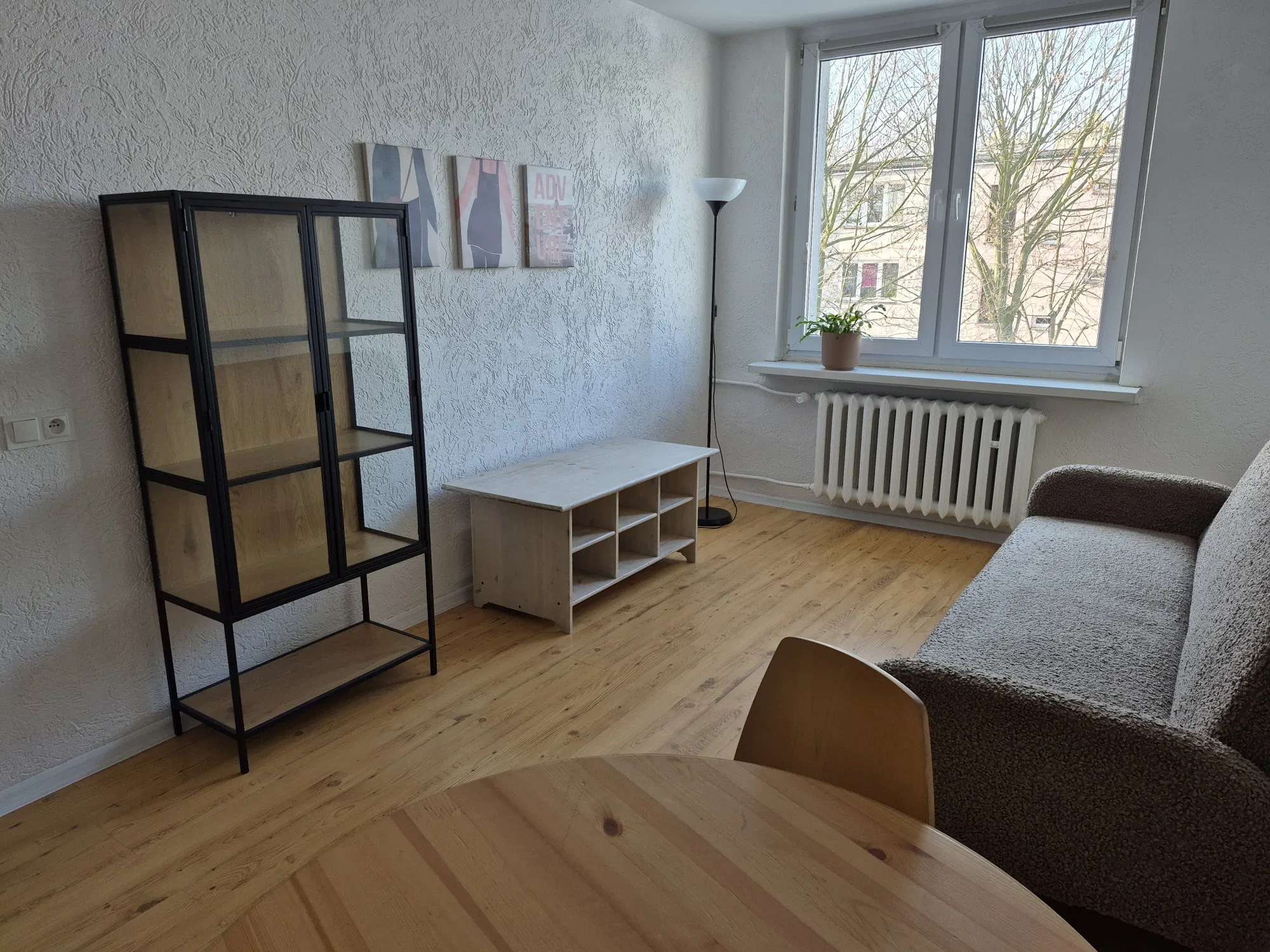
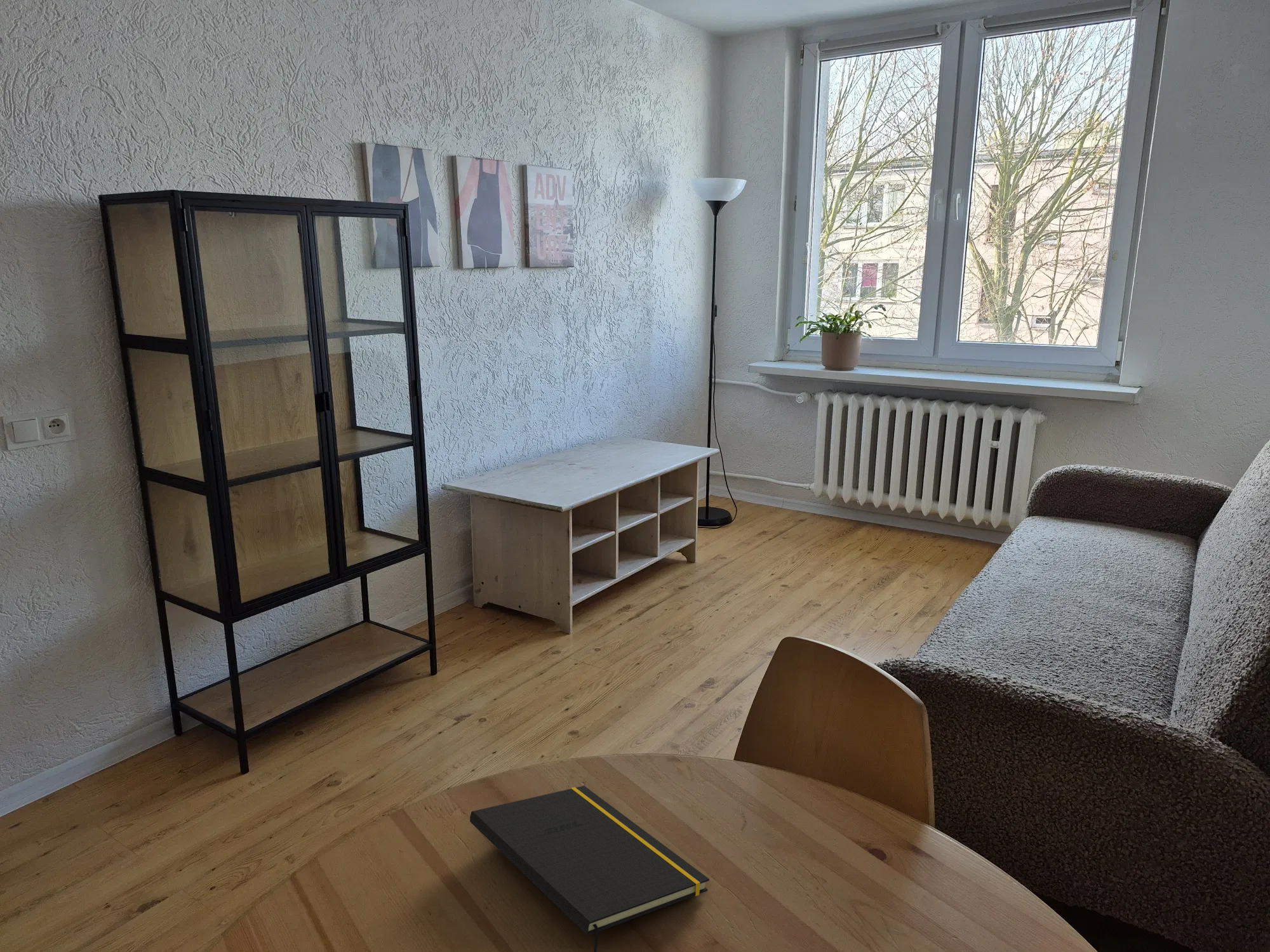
+ notepad [469,785,710,952]
